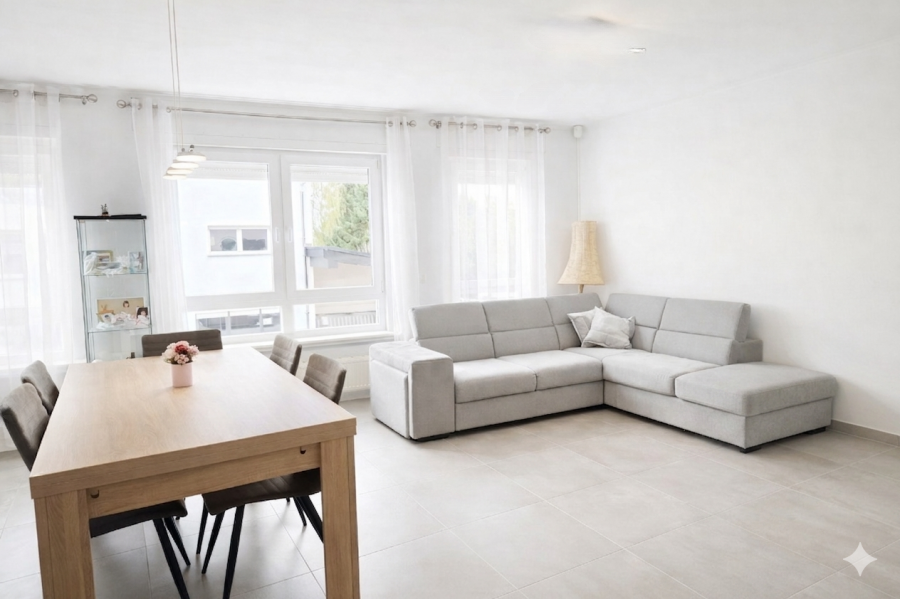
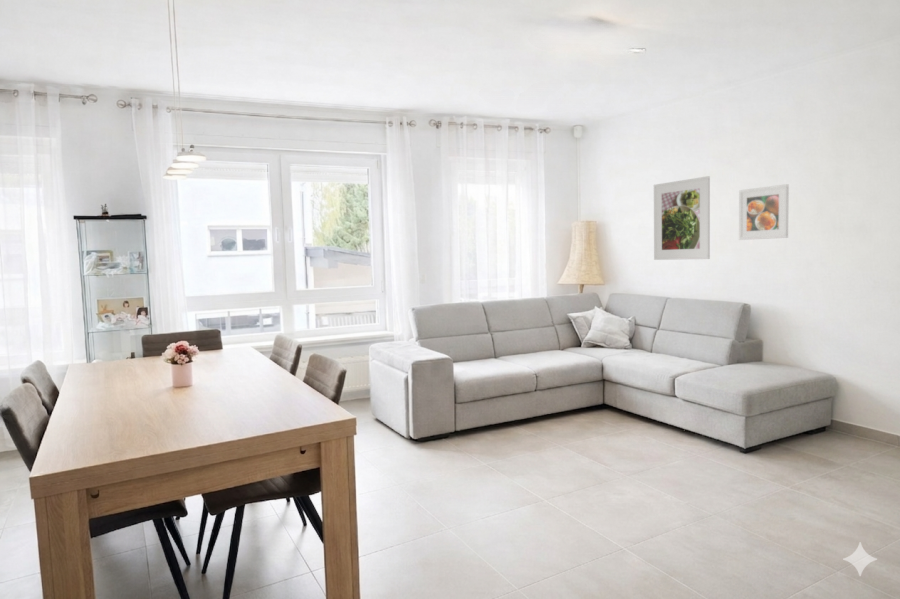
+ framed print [653,175,711,261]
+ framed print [738,183,790,241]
